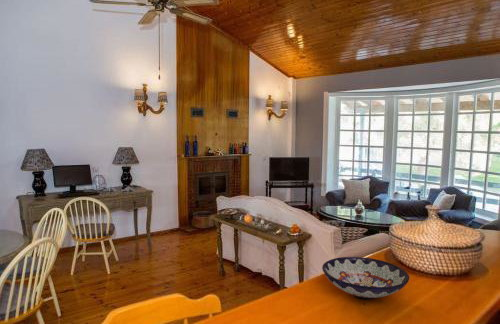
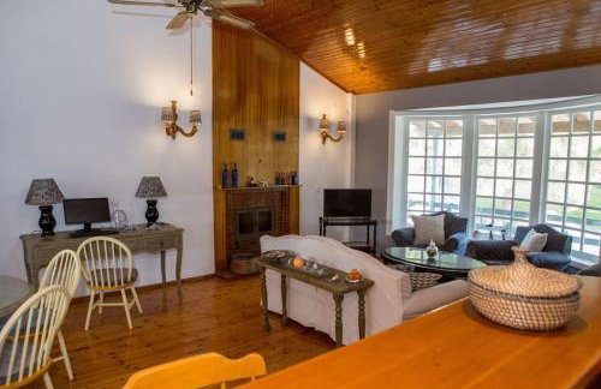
- bowl [321,256,410,301]
